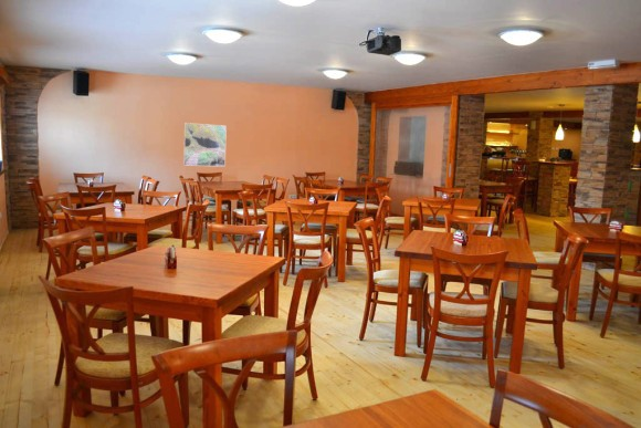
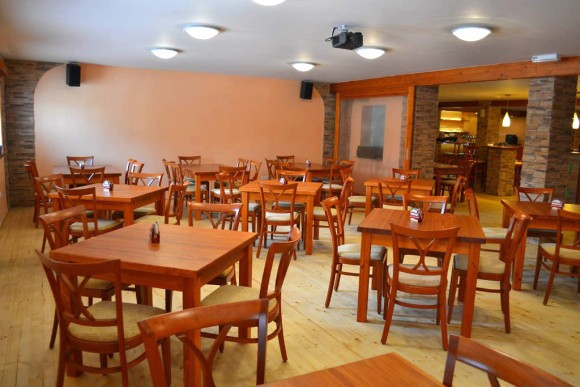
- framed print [182,122,228,168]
